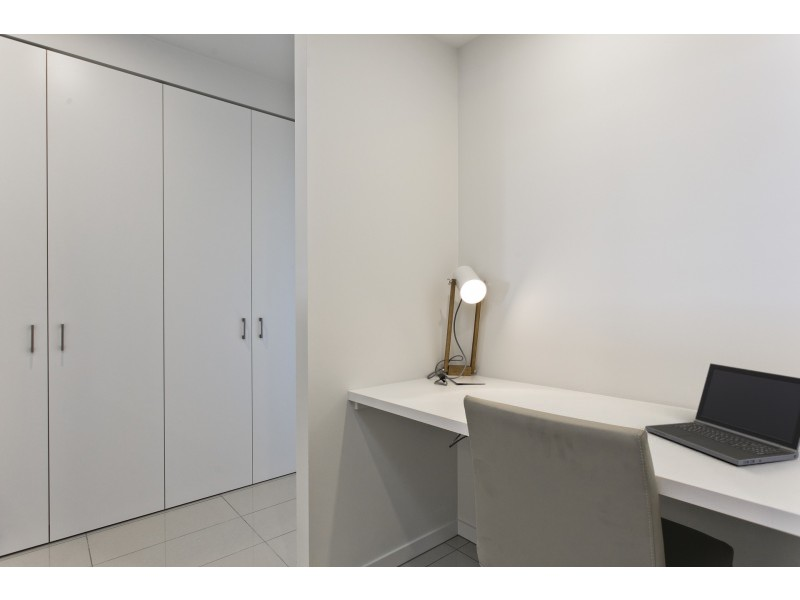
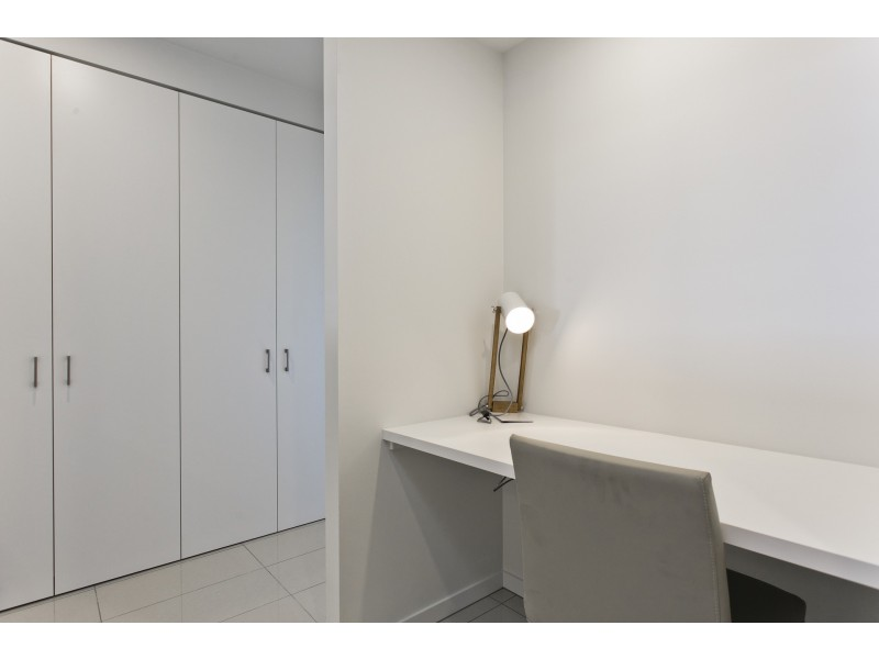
- laptop computer [644,362,800,466]
